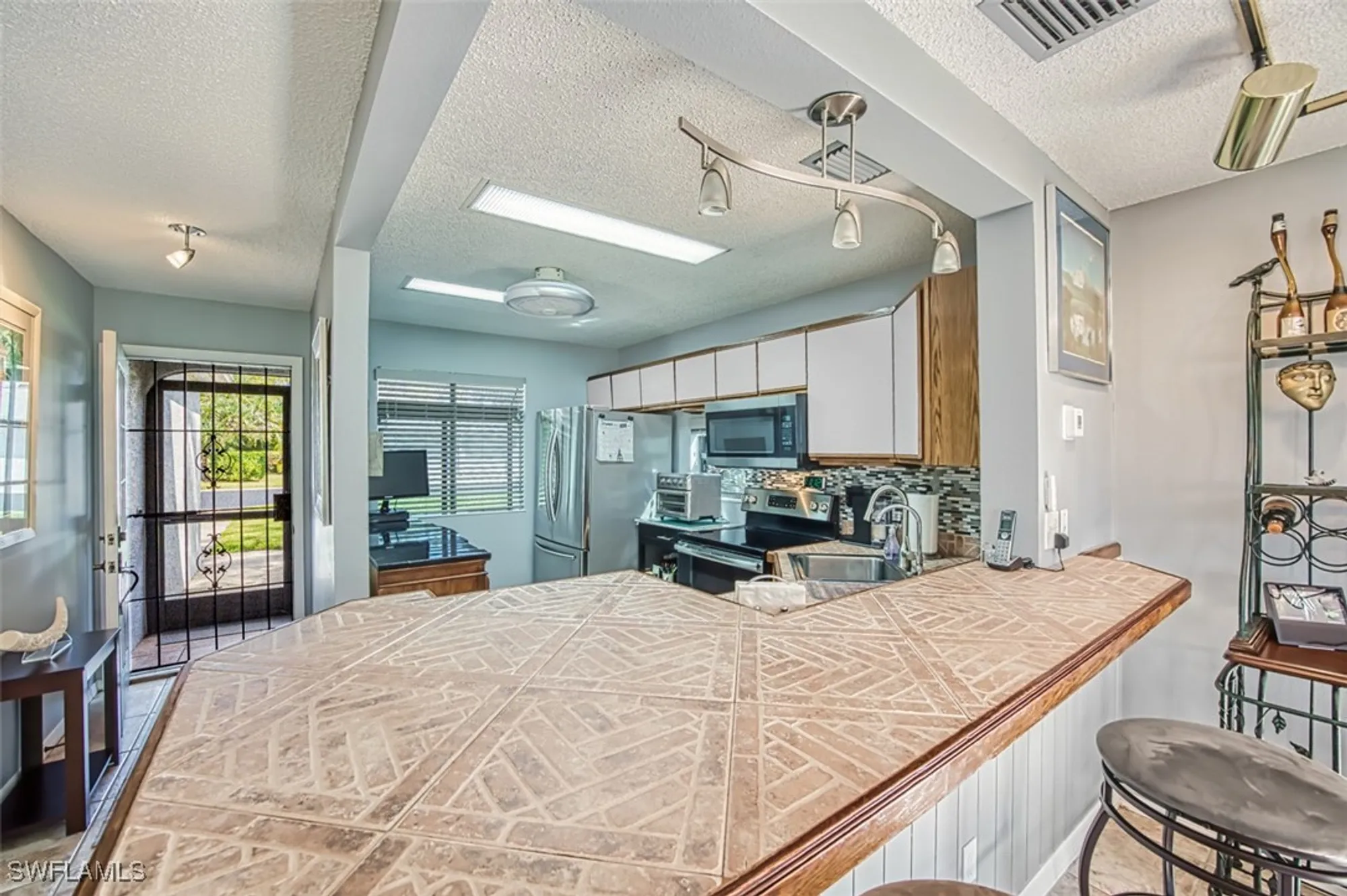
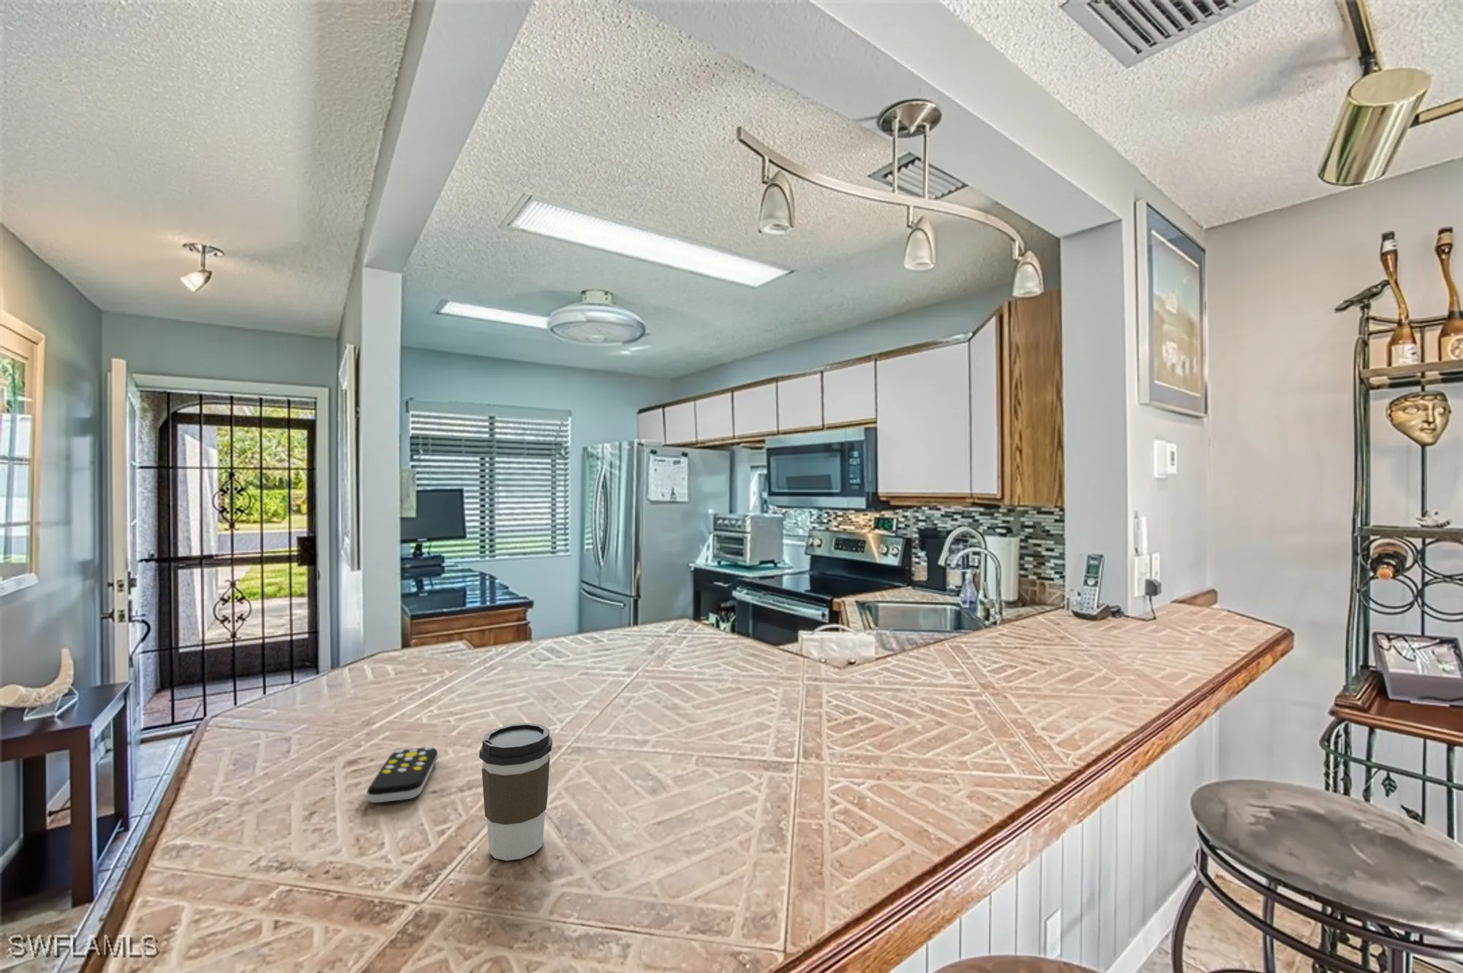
+ coffee cup [478,722,553,861]
+ remote control [366,746,438,804]
